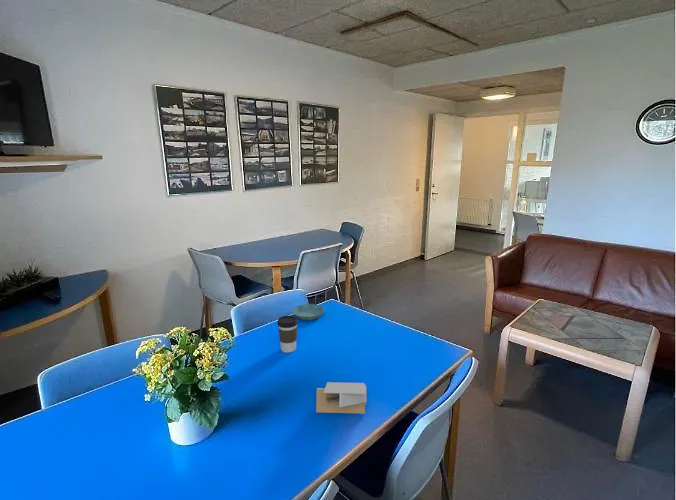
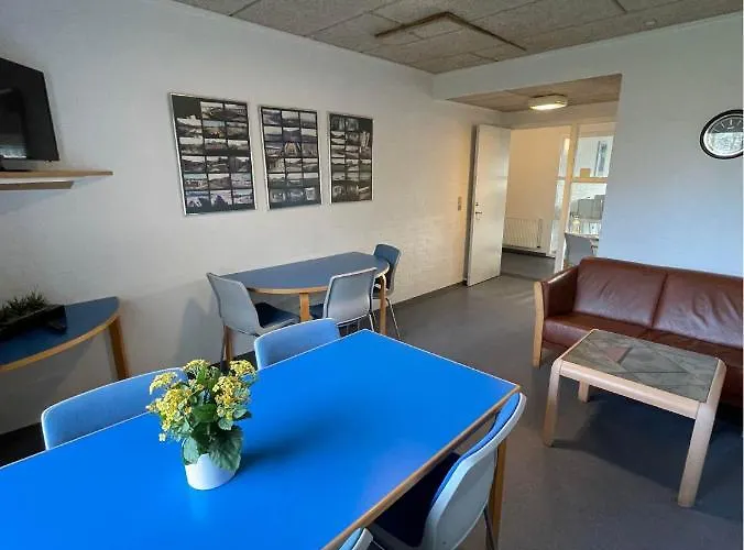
- saucer [291,303,325,321]
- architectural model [315,381,368,415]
- coffee cup [276,315,299,354]
